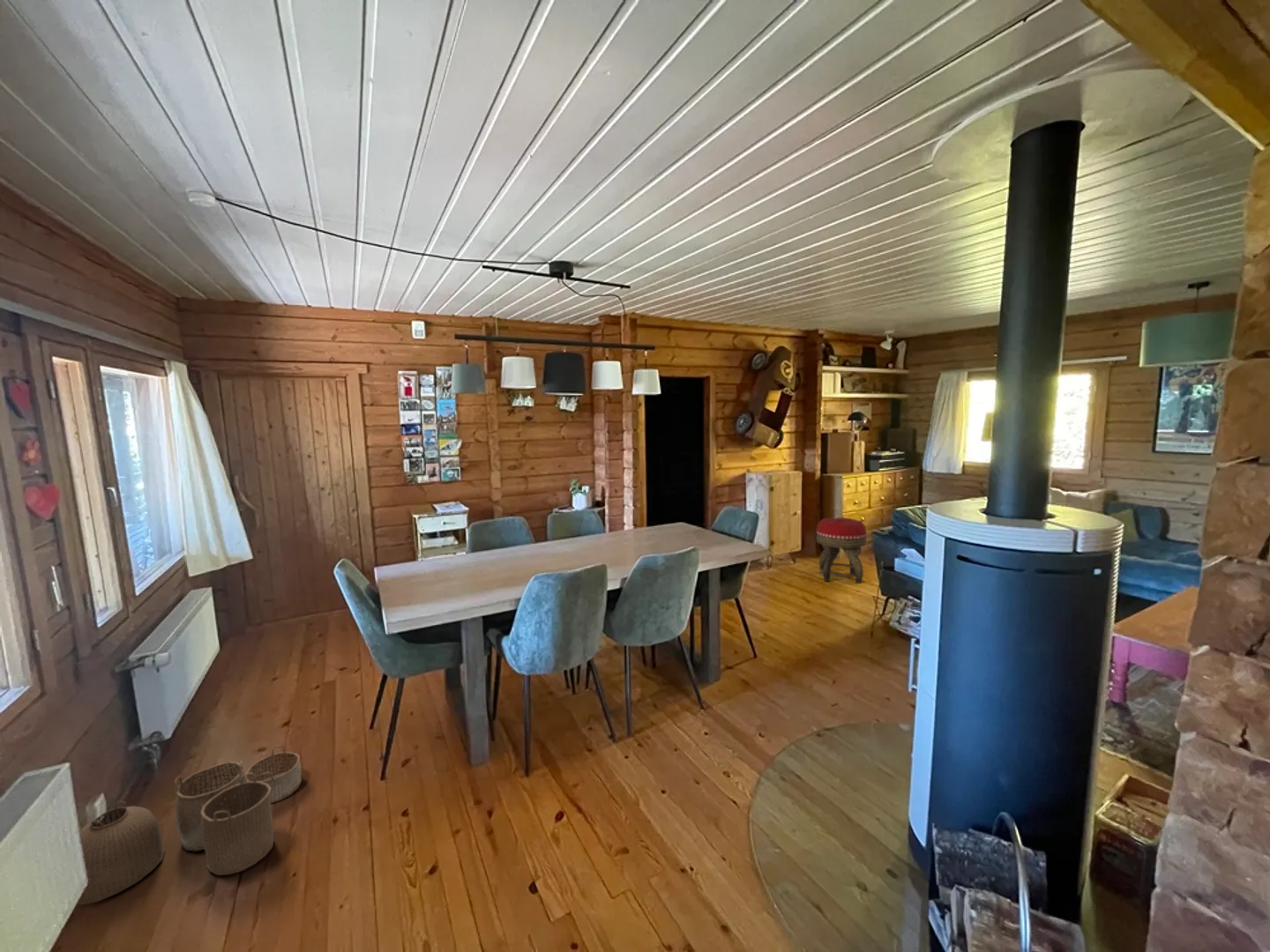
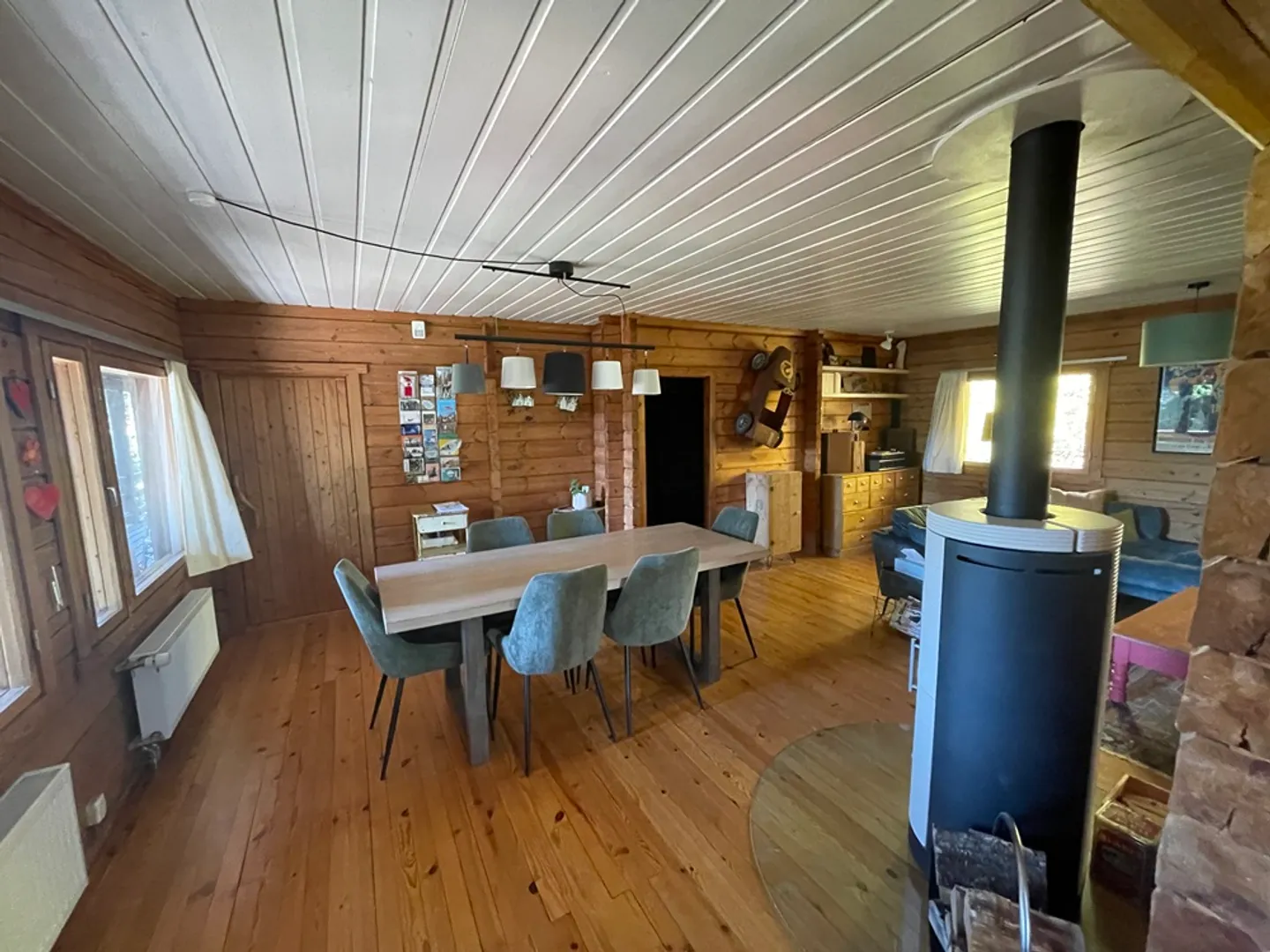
- footstool [815,517,868,584]
- woven basket [77,744,303,905]
